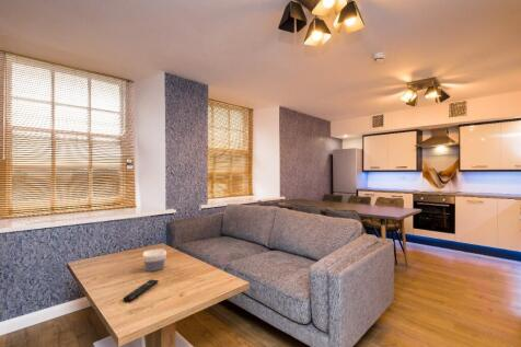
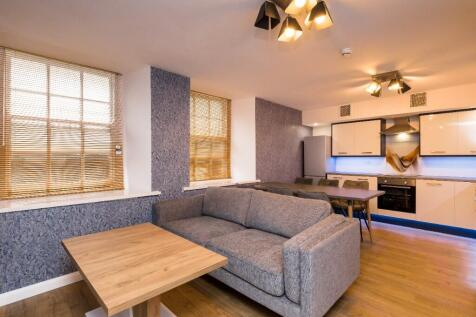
- remote control [121,279,160,303]
- bowl [141,247,167,273]
